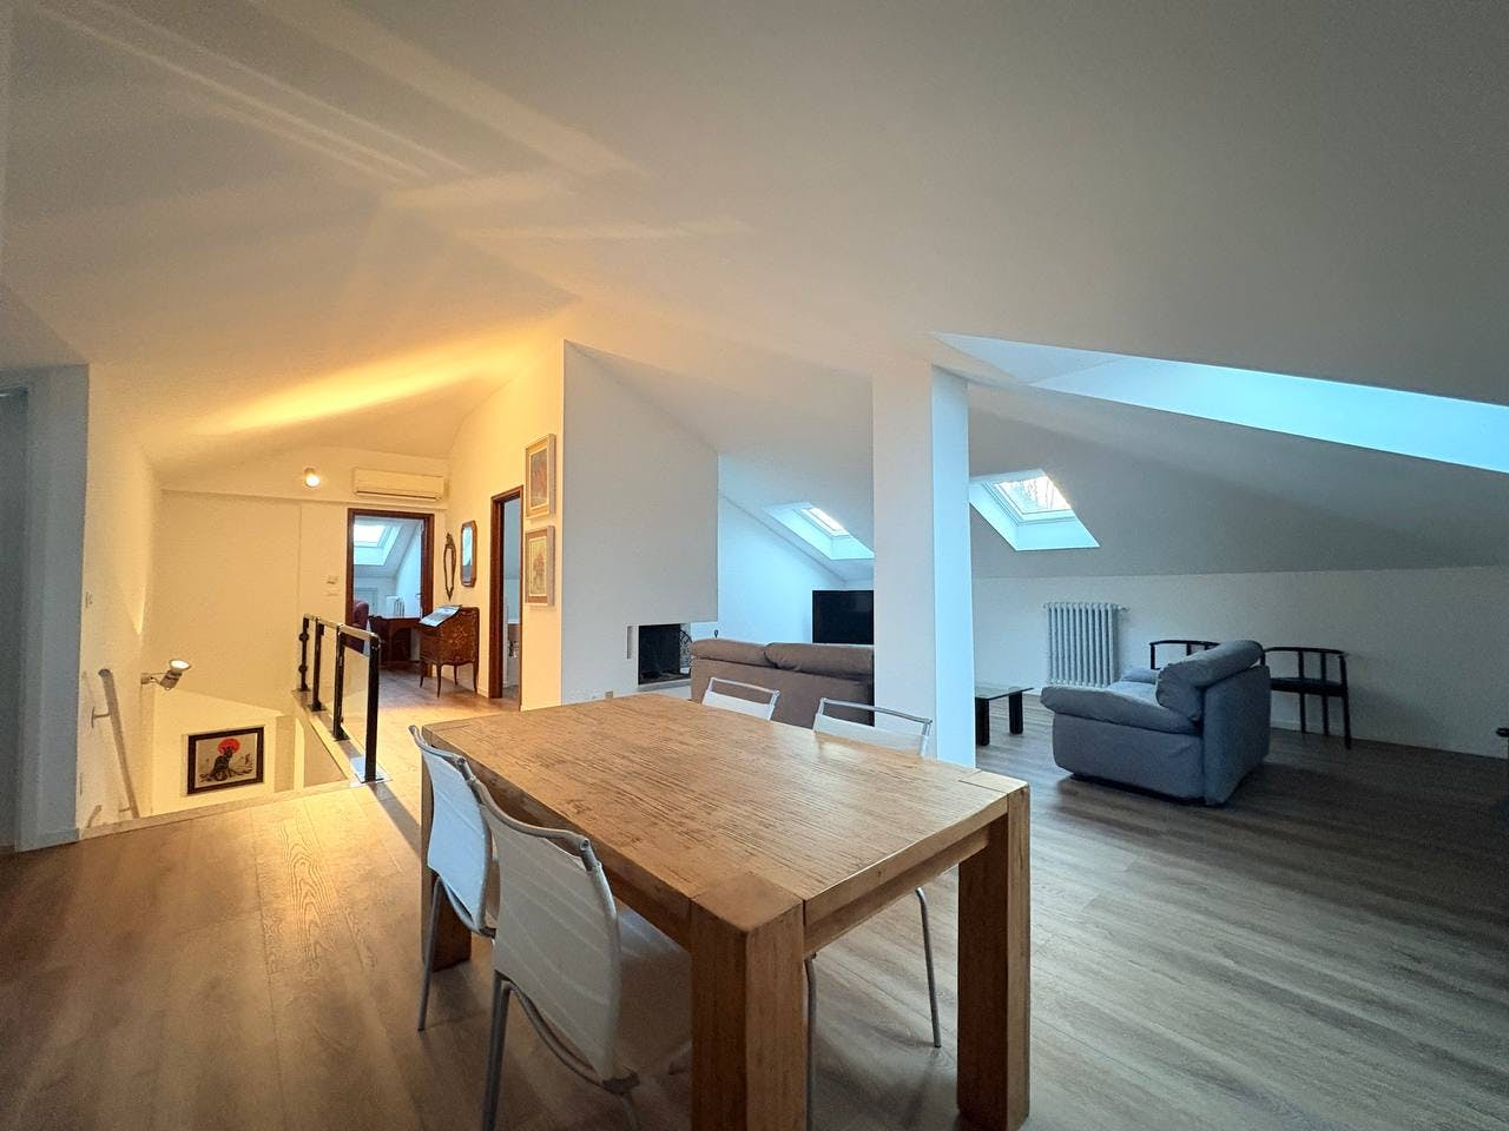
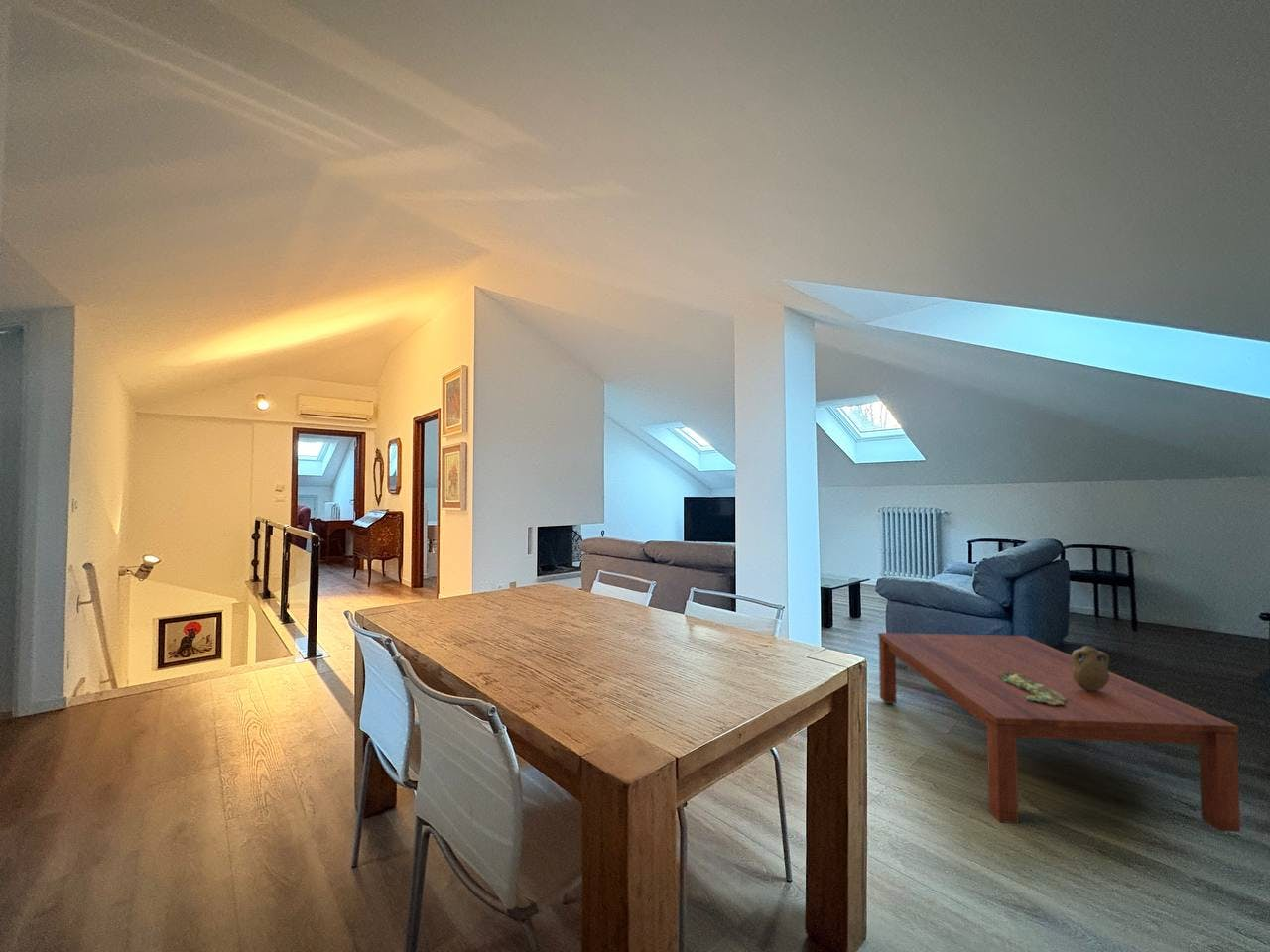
+ coffee table [877,632,1241,833]
+ decorative bowl [999,672,1066,705]
+ pilgrim flask [1071,645,1110,691]
